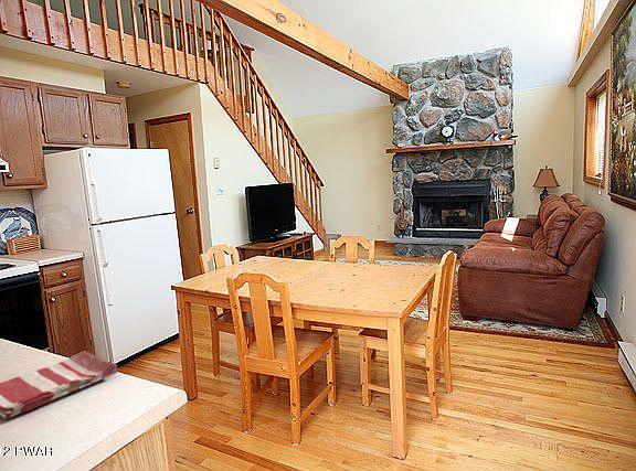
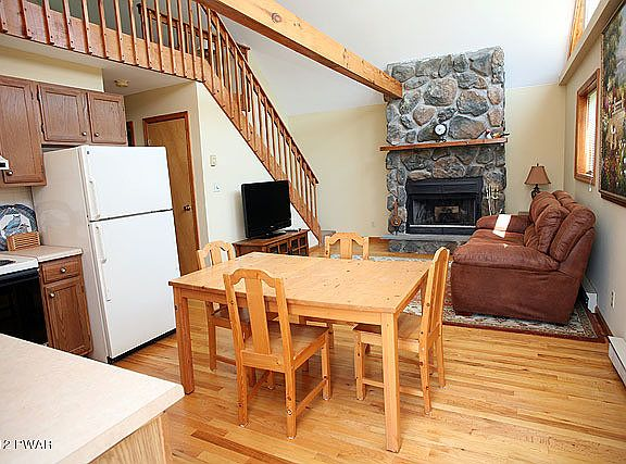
- dish towel [0,351,119,419]
